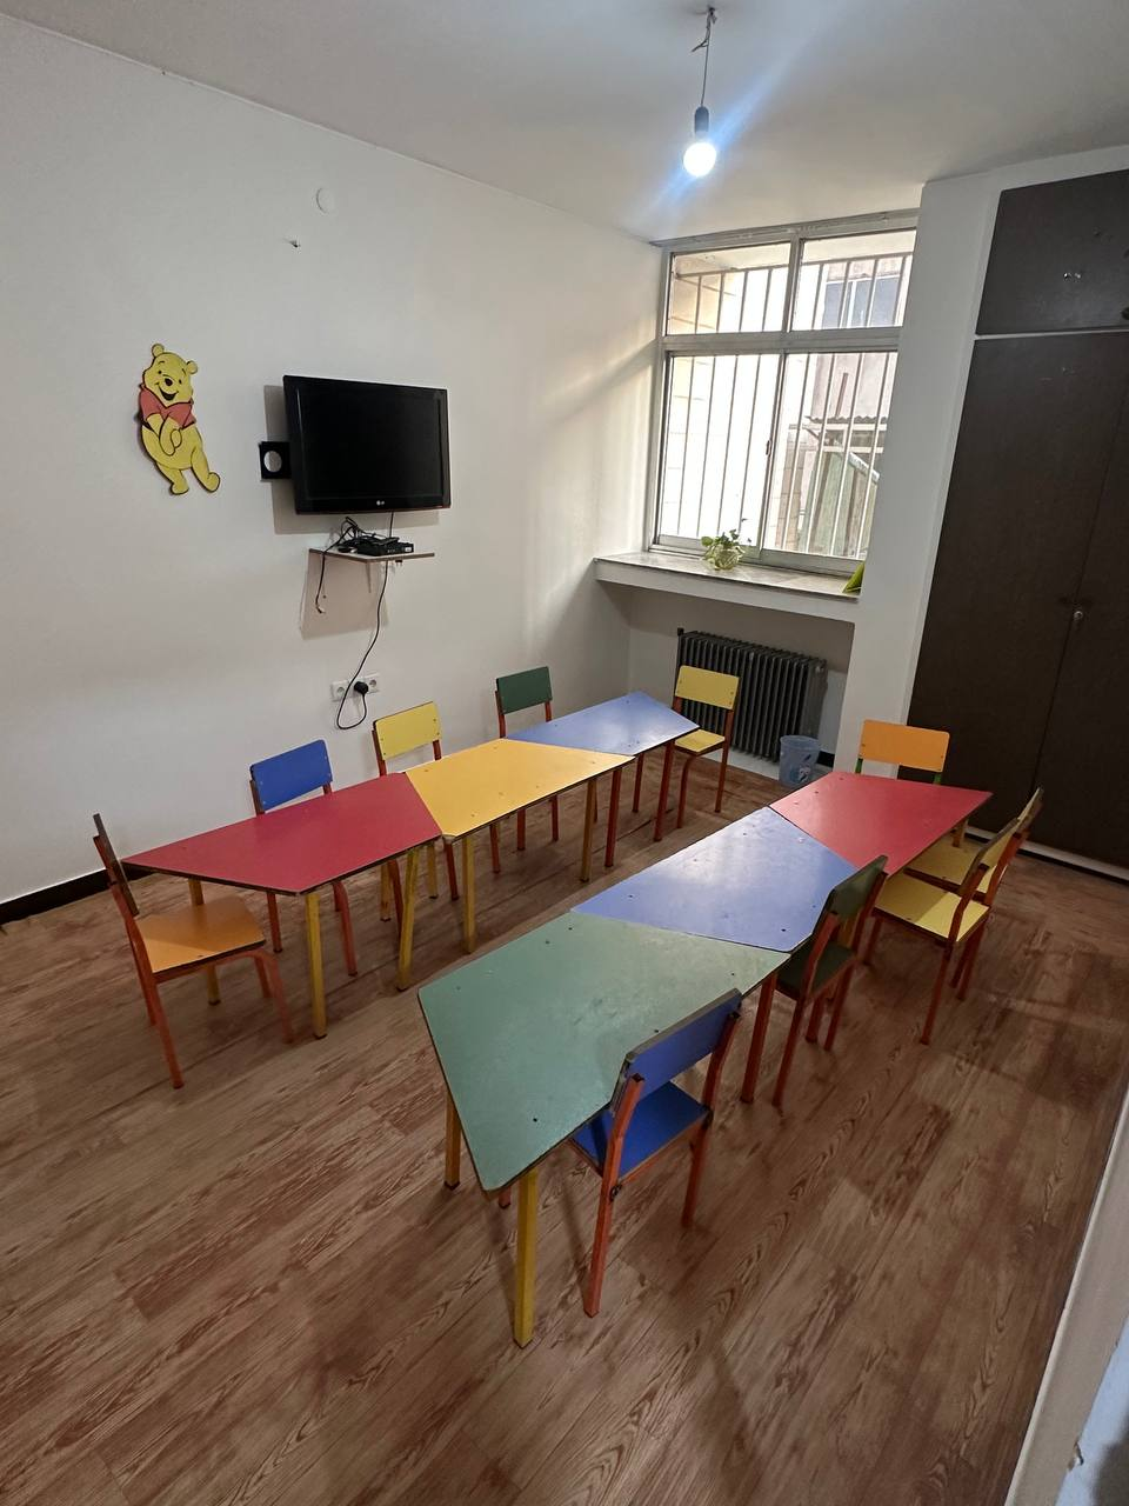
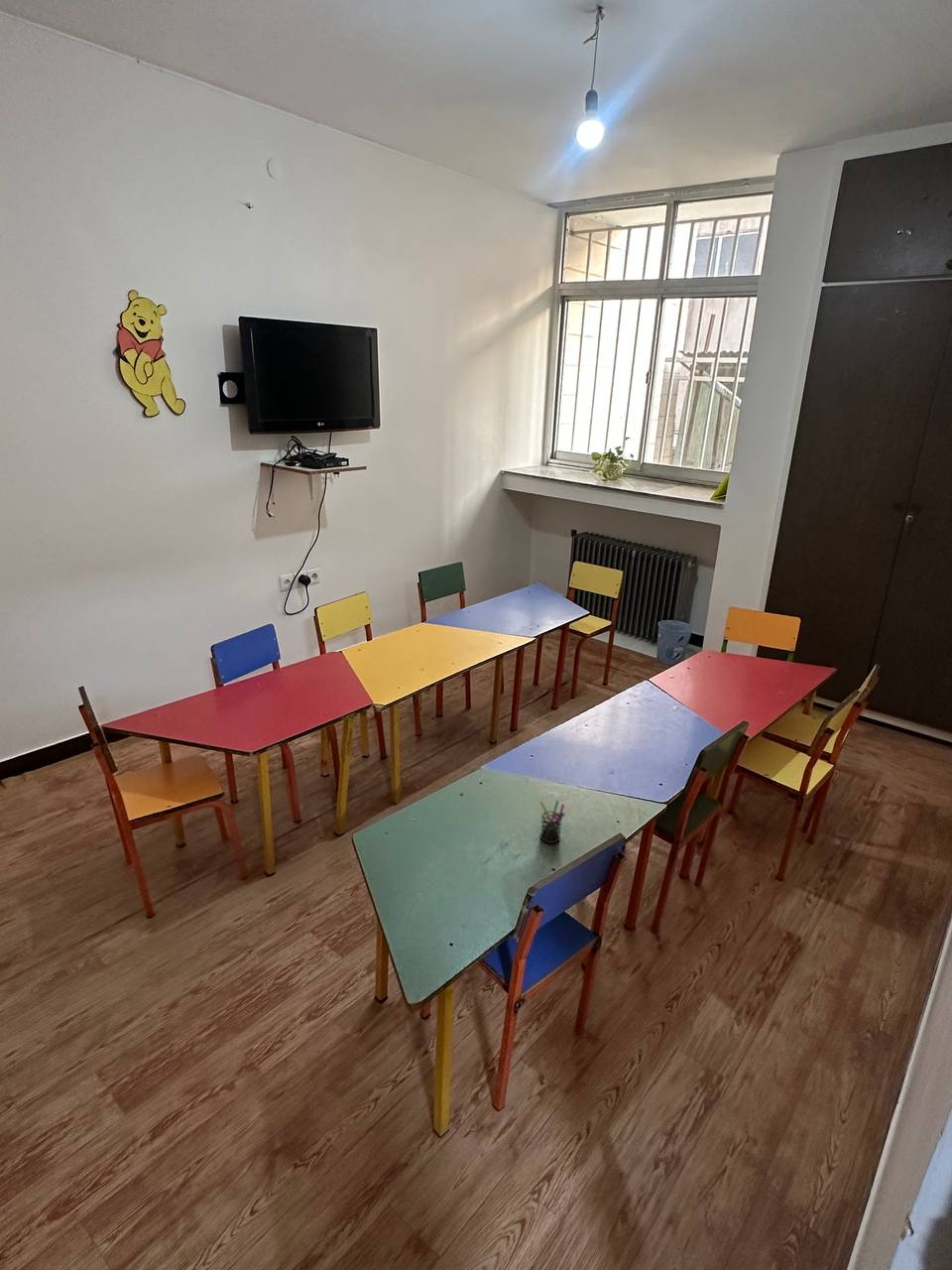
+ pen holder [538,800,566,844]
